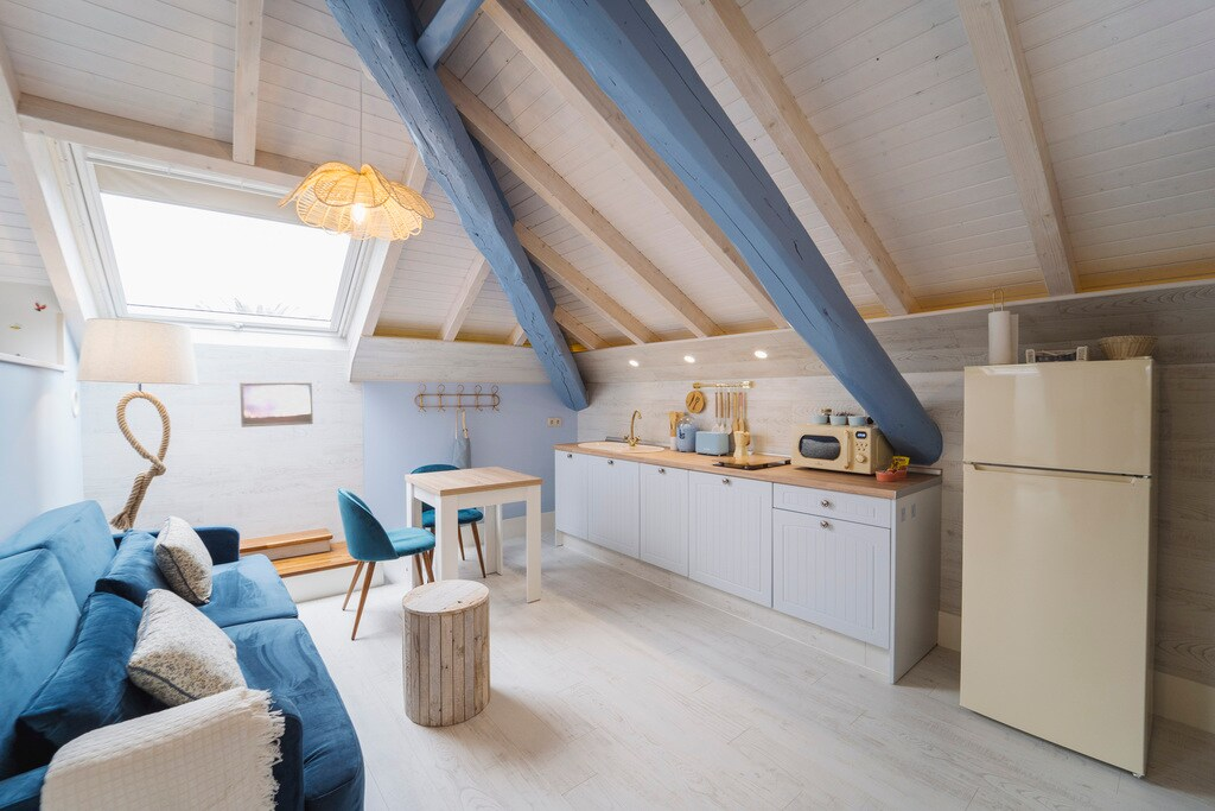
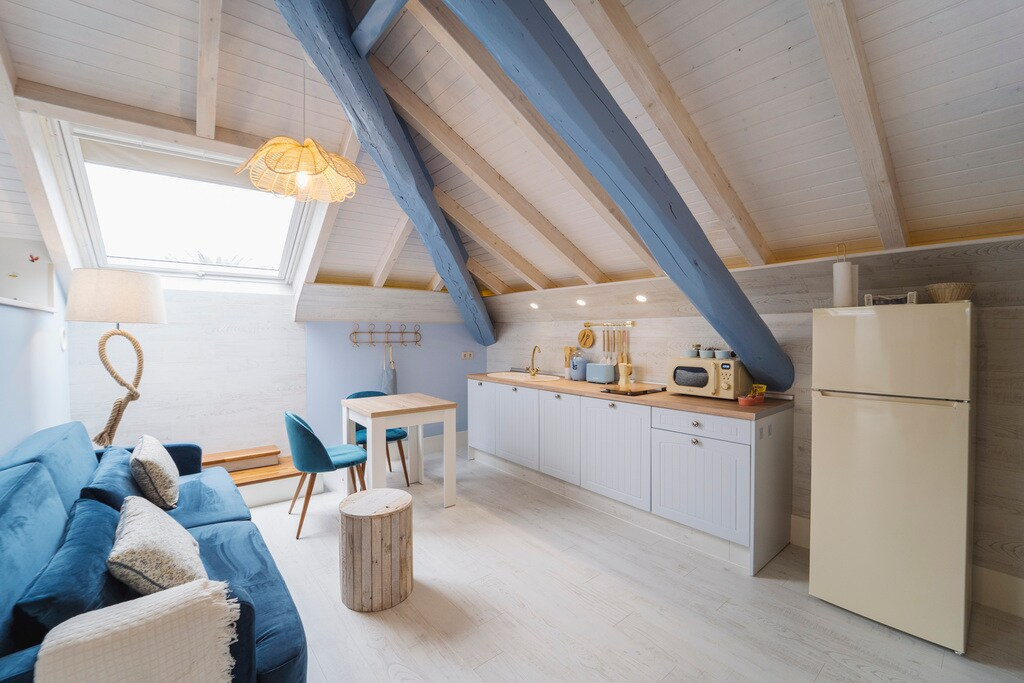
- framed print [238,381,314,429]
